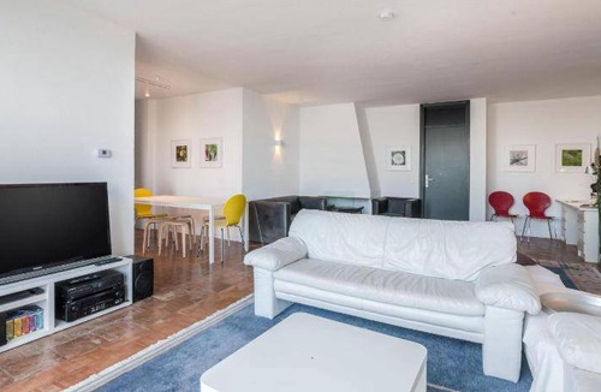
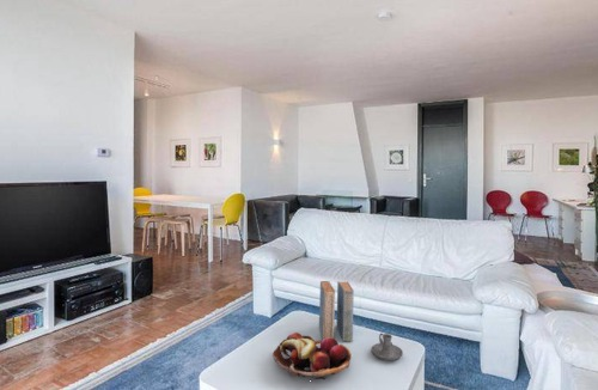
+ book [318,280,355,342]
+ candle holder [371,333,404,361]
+ fruit basket [271,331,353,380]
